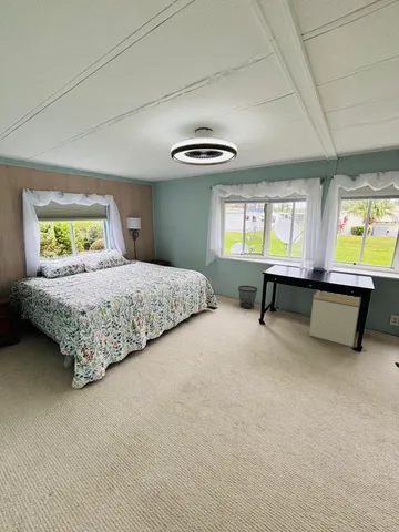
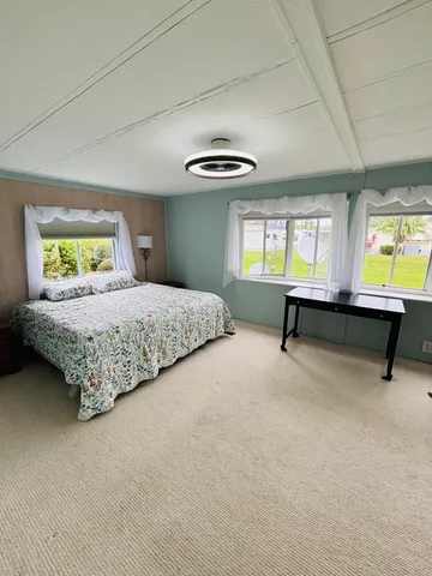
- wastebasket [237,285,258,309]
- storage bin [308,289,361,348]
